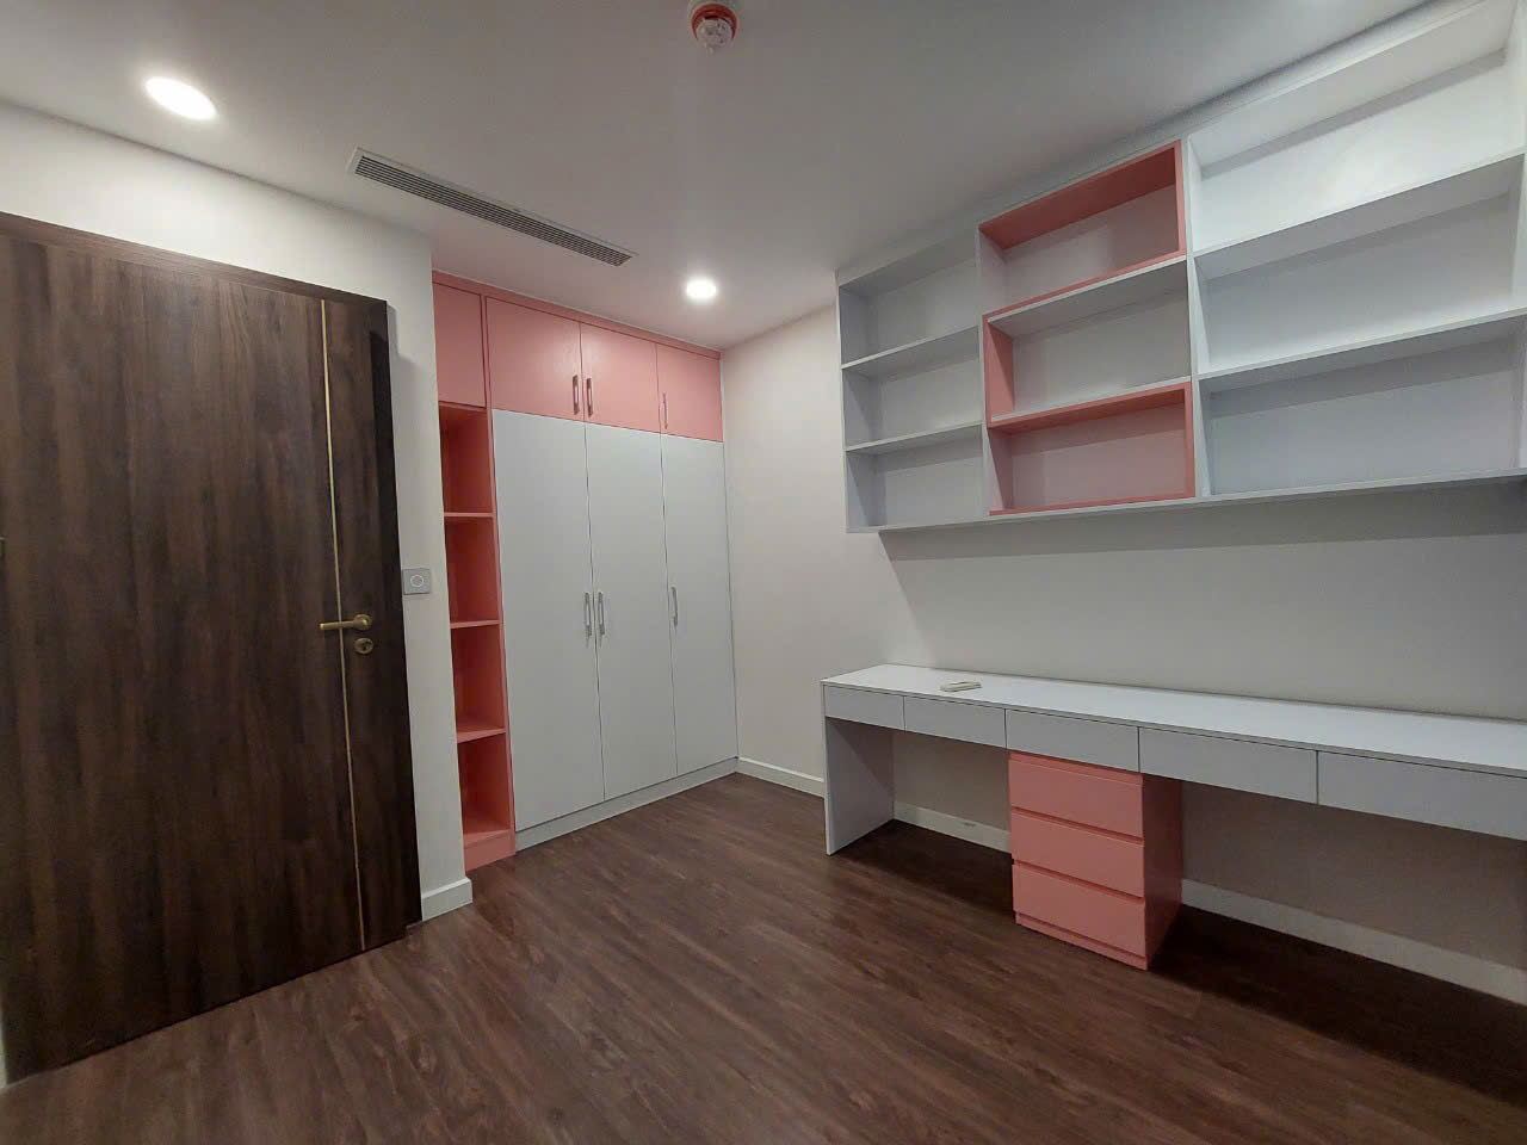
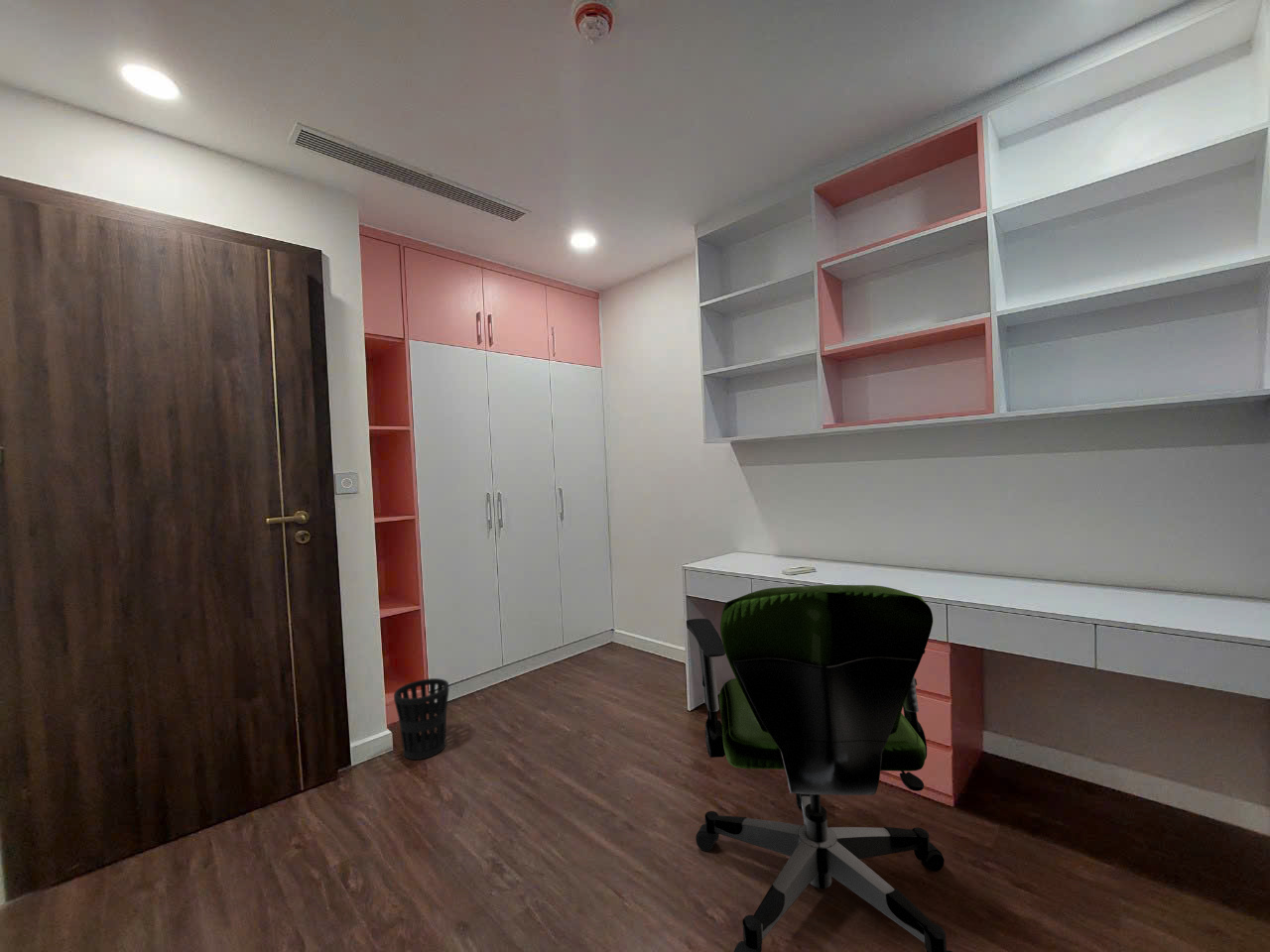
+ office chair [686,584,953,952]
+ wastebasket [393,677,449,761]
